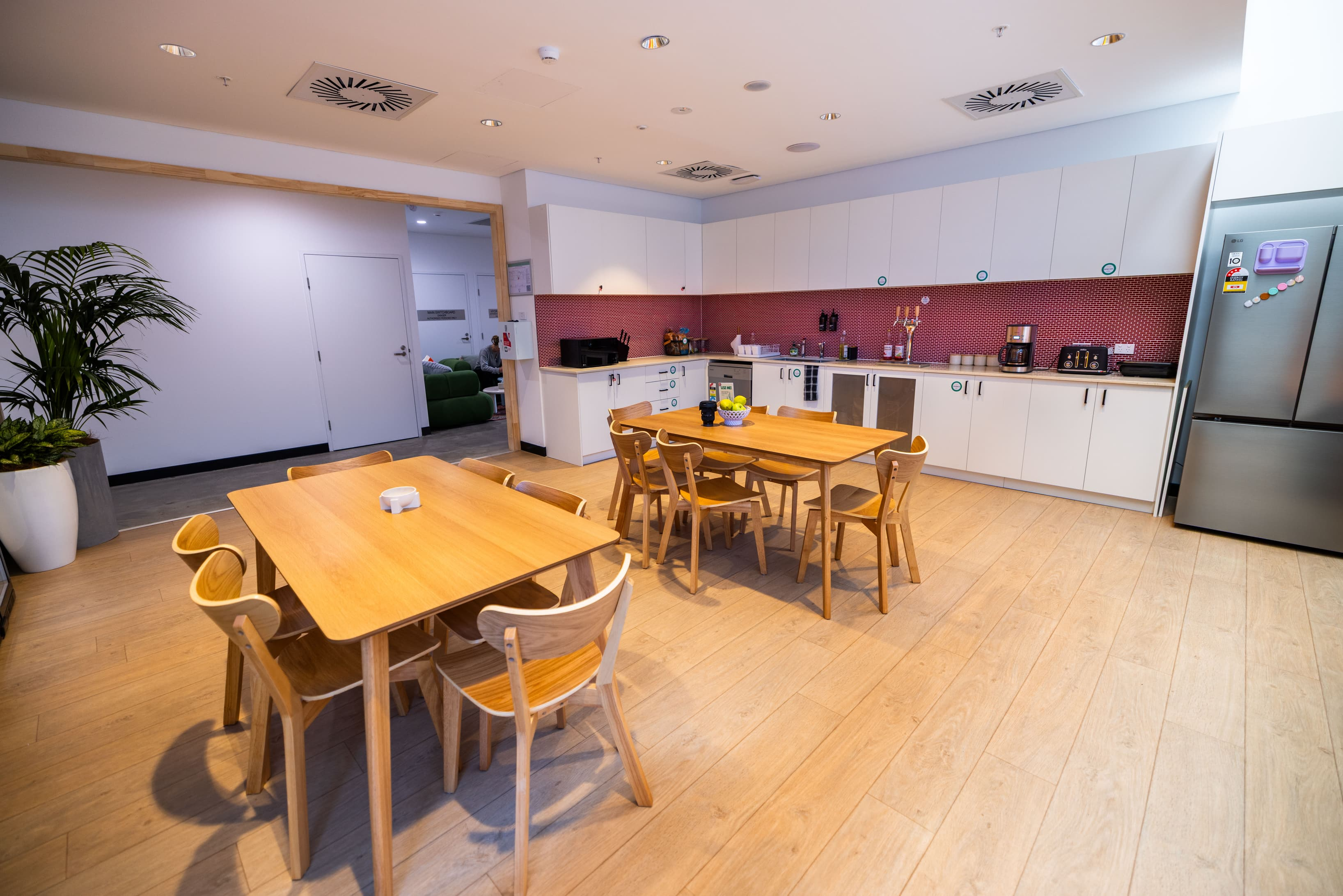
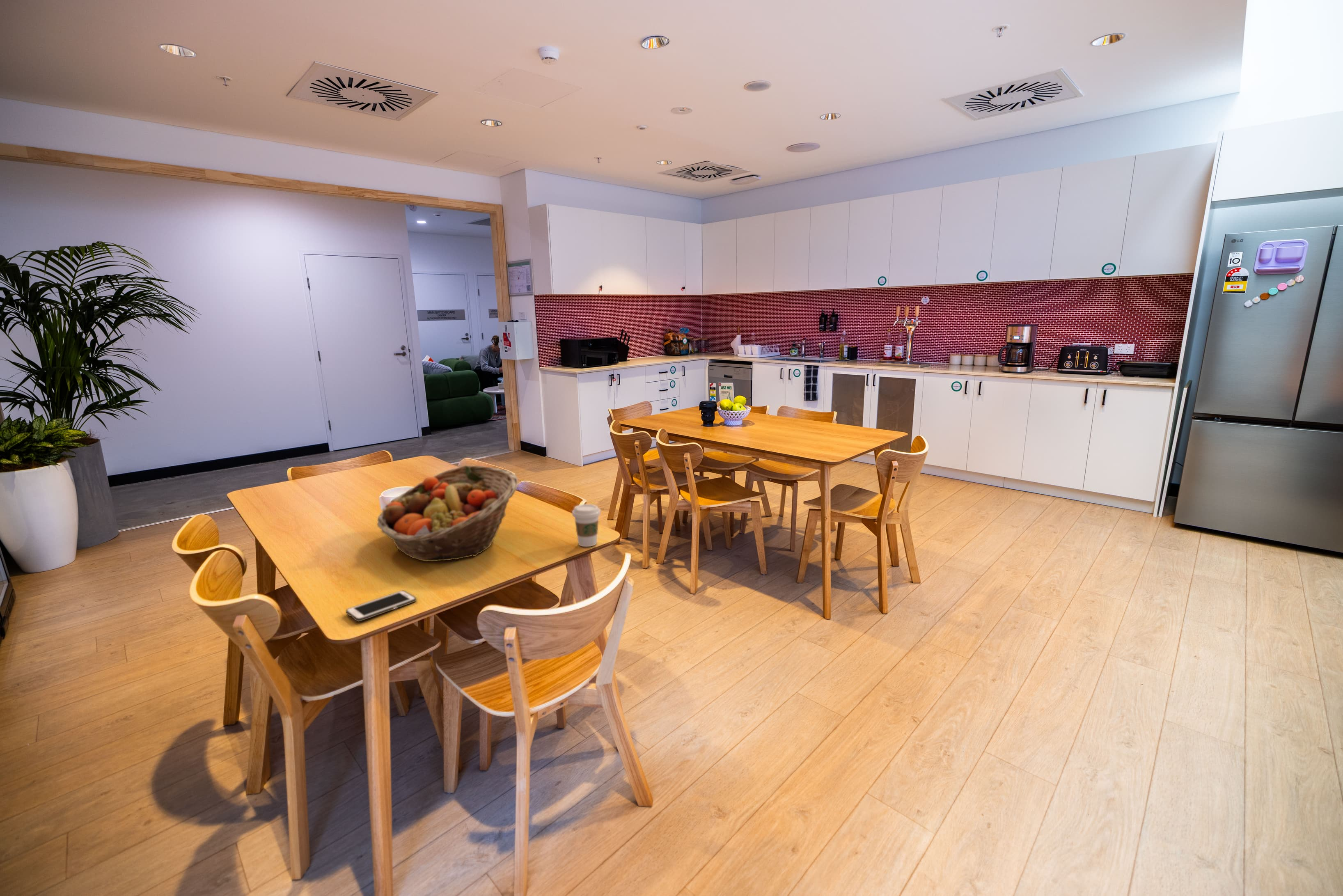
+ fruit basket [376,465,518,562]
+ cell phone [346,590,417,622]
+ coffee cup [572,504,601,547]
